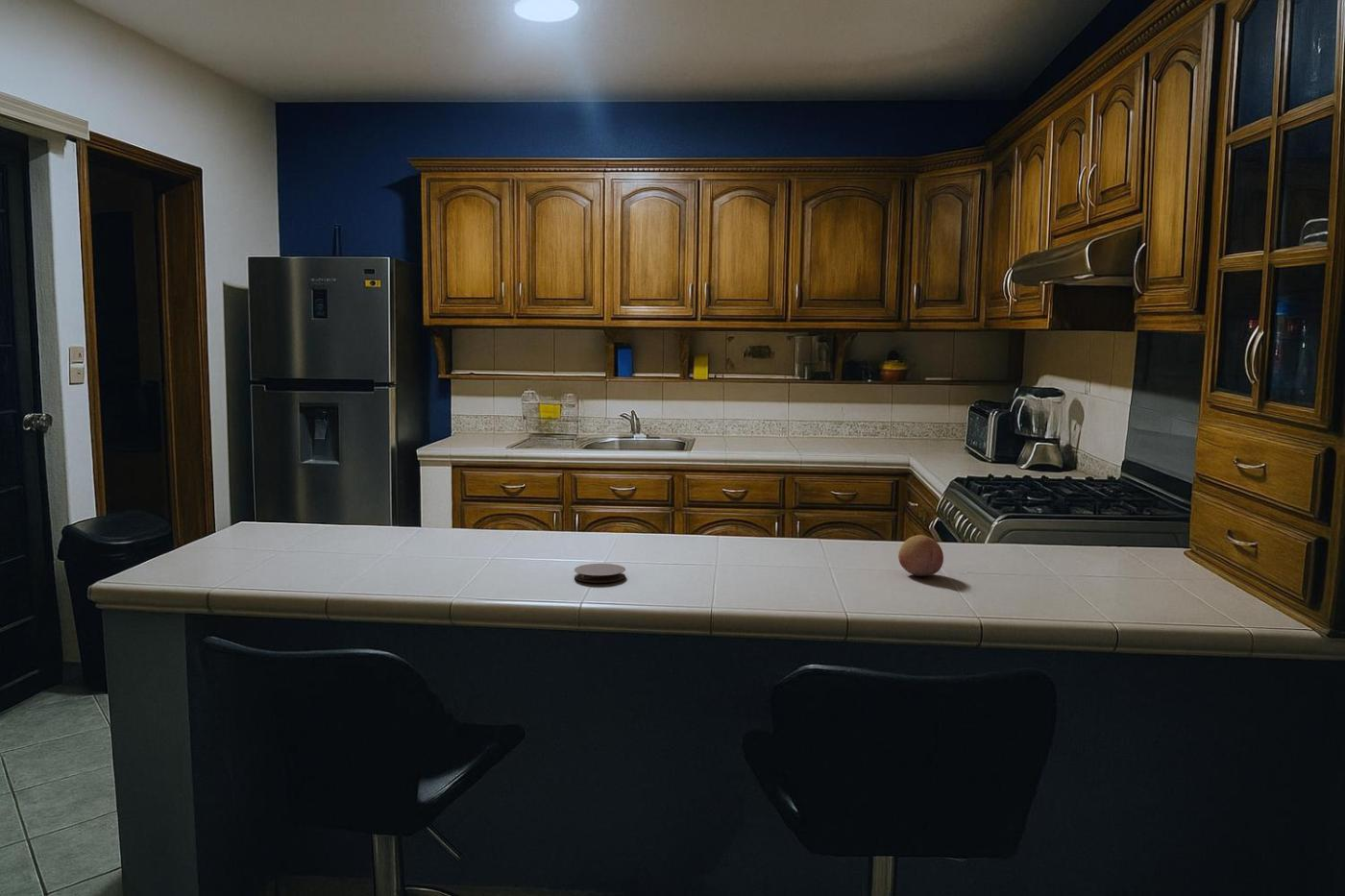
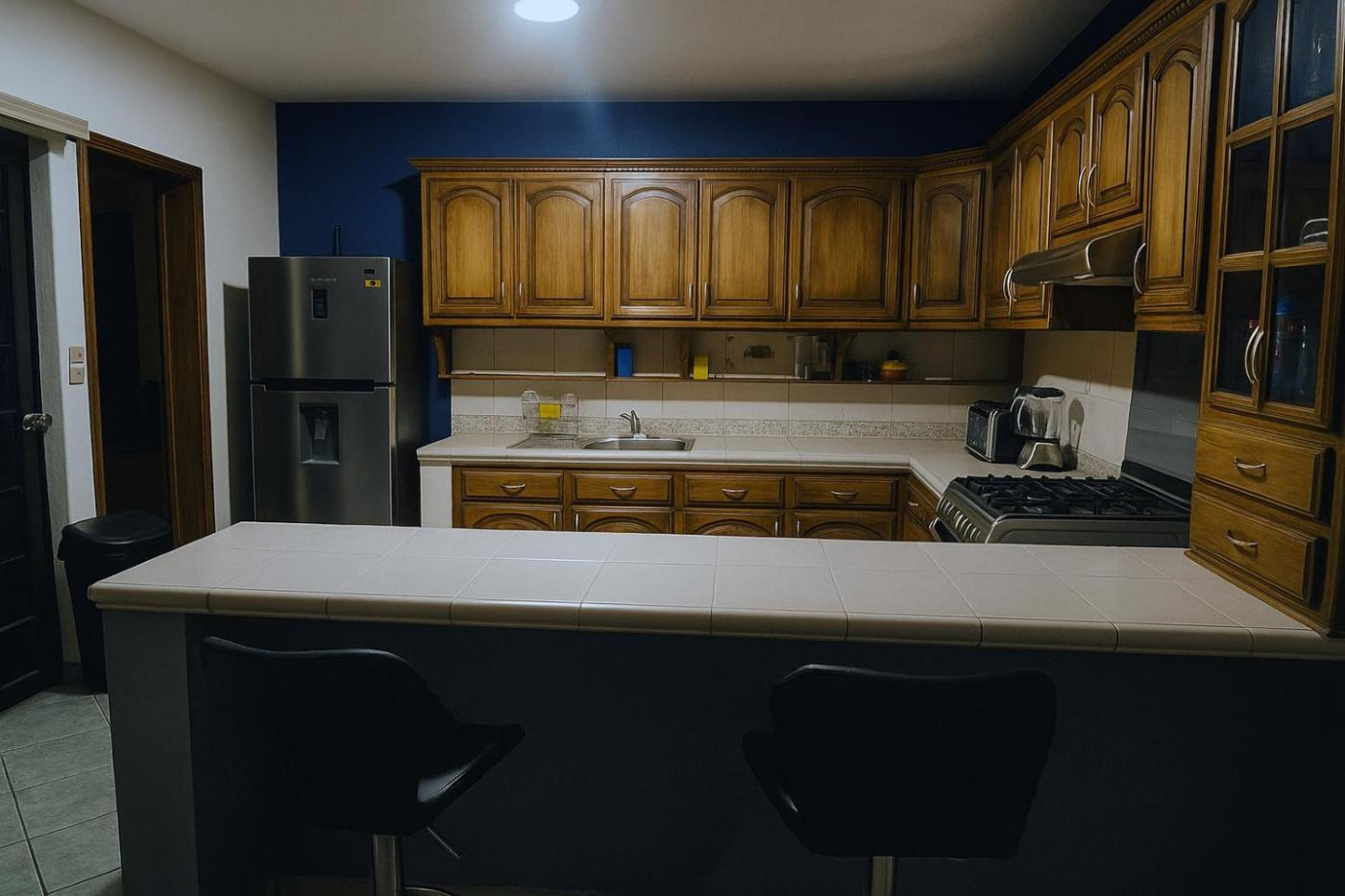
- fruit [897,534,944,577]
- coaster [574,563,626,584]
